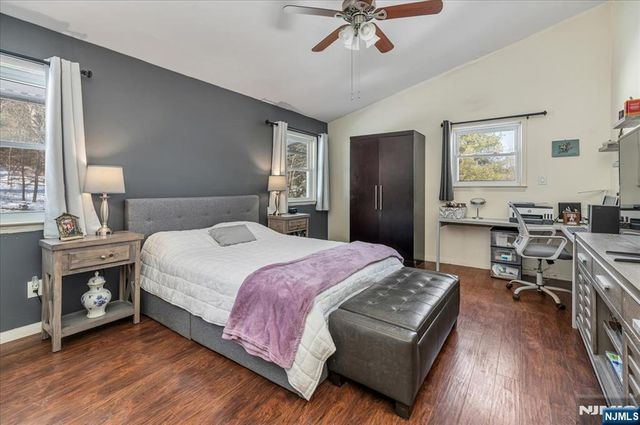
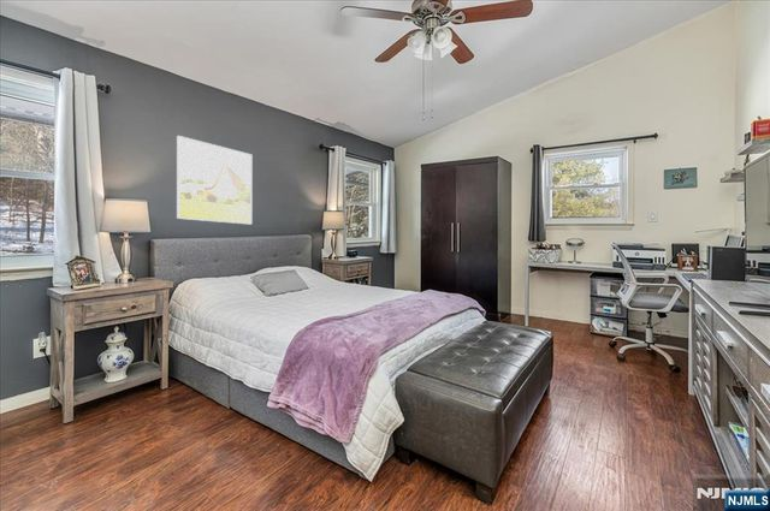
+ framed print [176,135,253,225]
